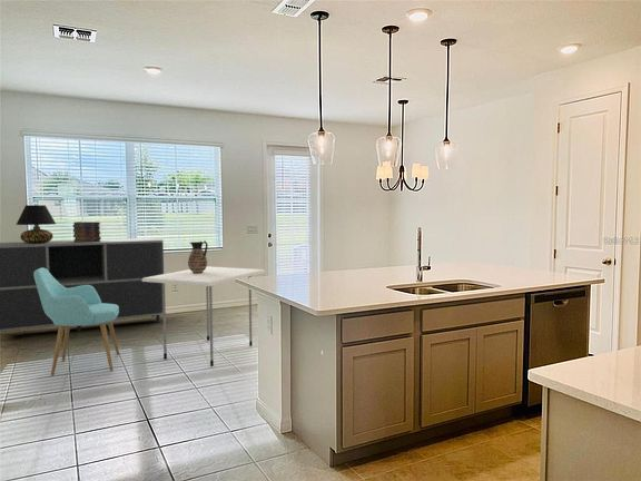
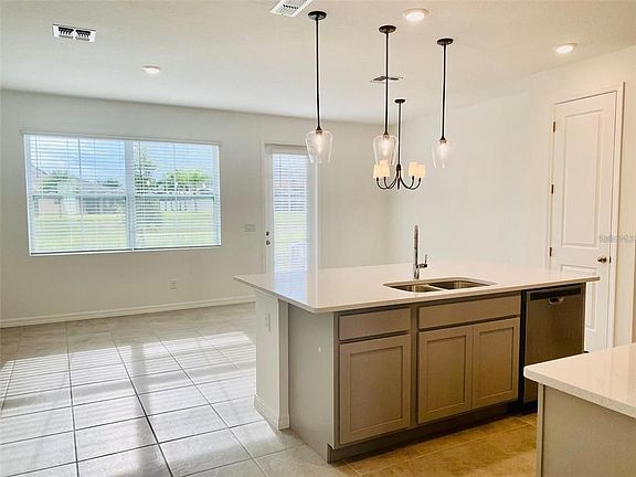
- chair [33,268,120,376]
- table lamp [16,204,57,244]
- ceramic jug [187,239,209,274]
- dining table [142,265,266,366]
- book stack [72,220,102,243]
- sideboard [0,237,165,333]
